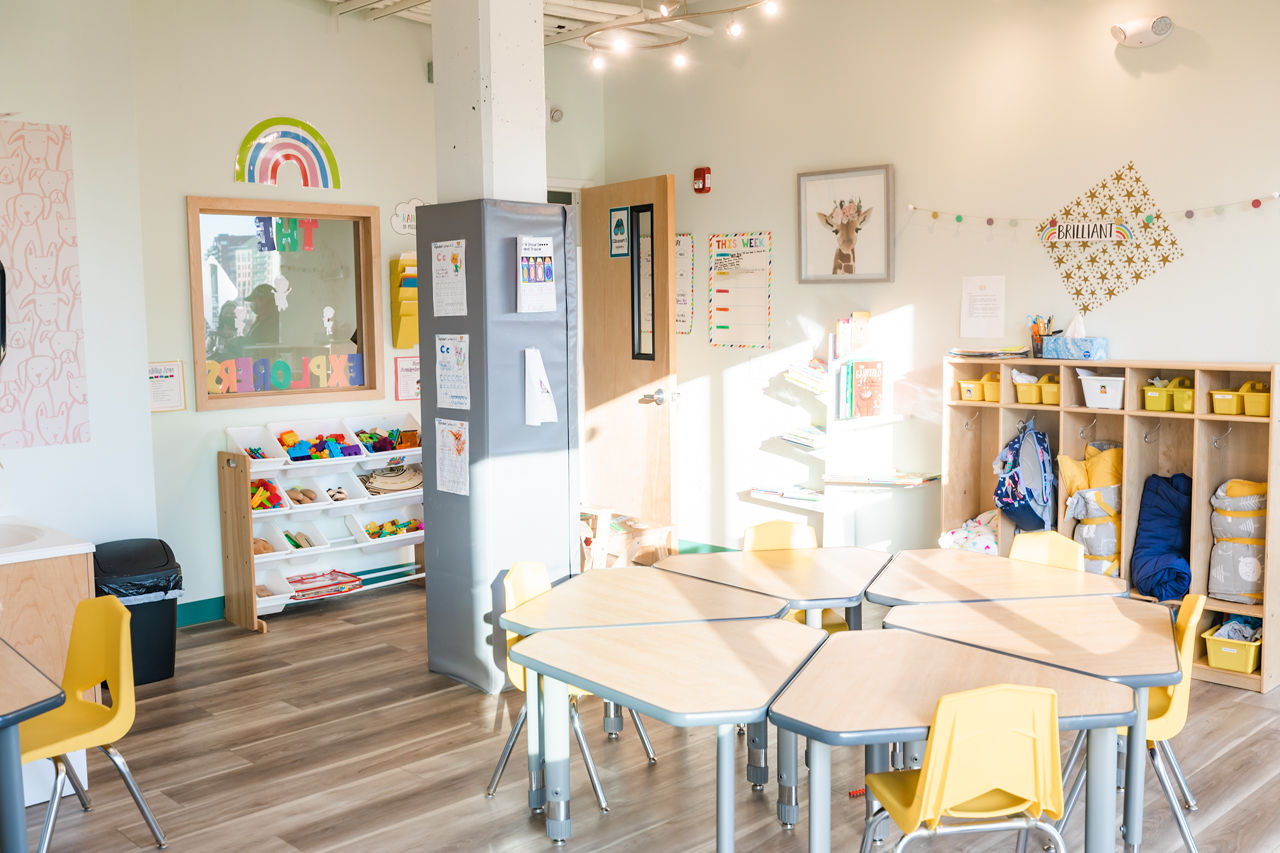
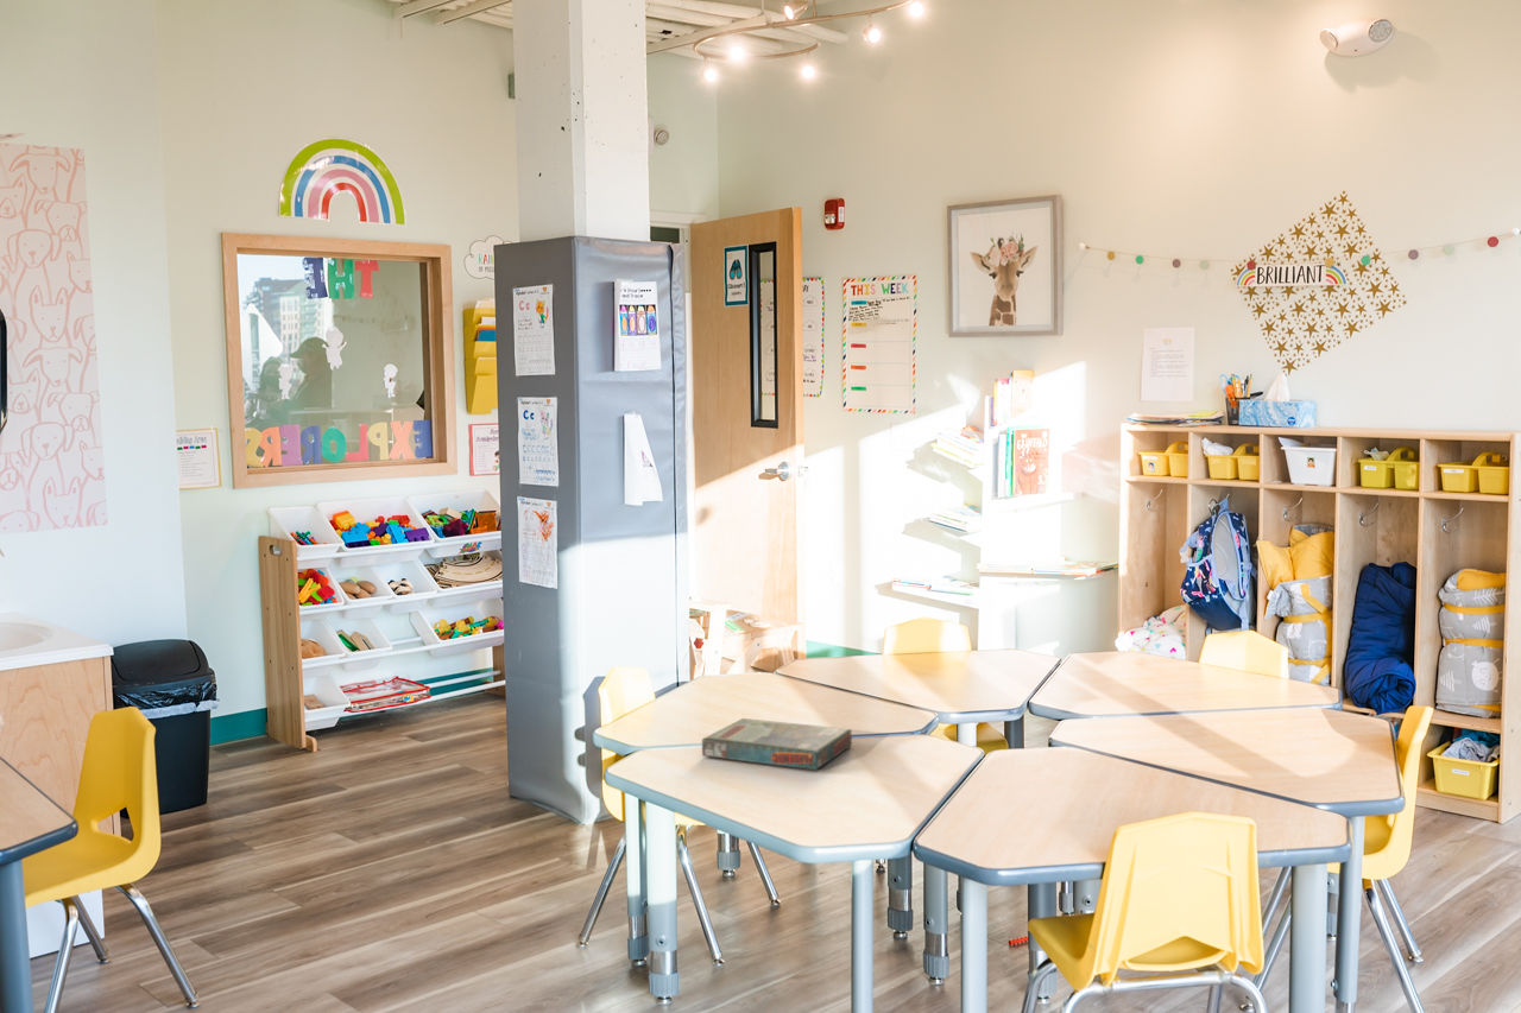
+ board game [701,717,853,771]
